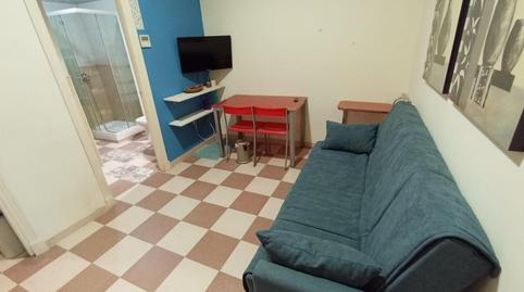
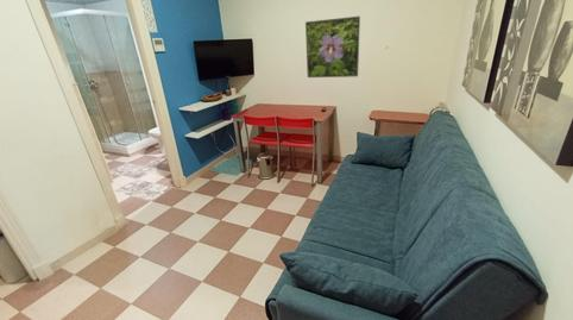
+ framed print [304,15,361,79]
